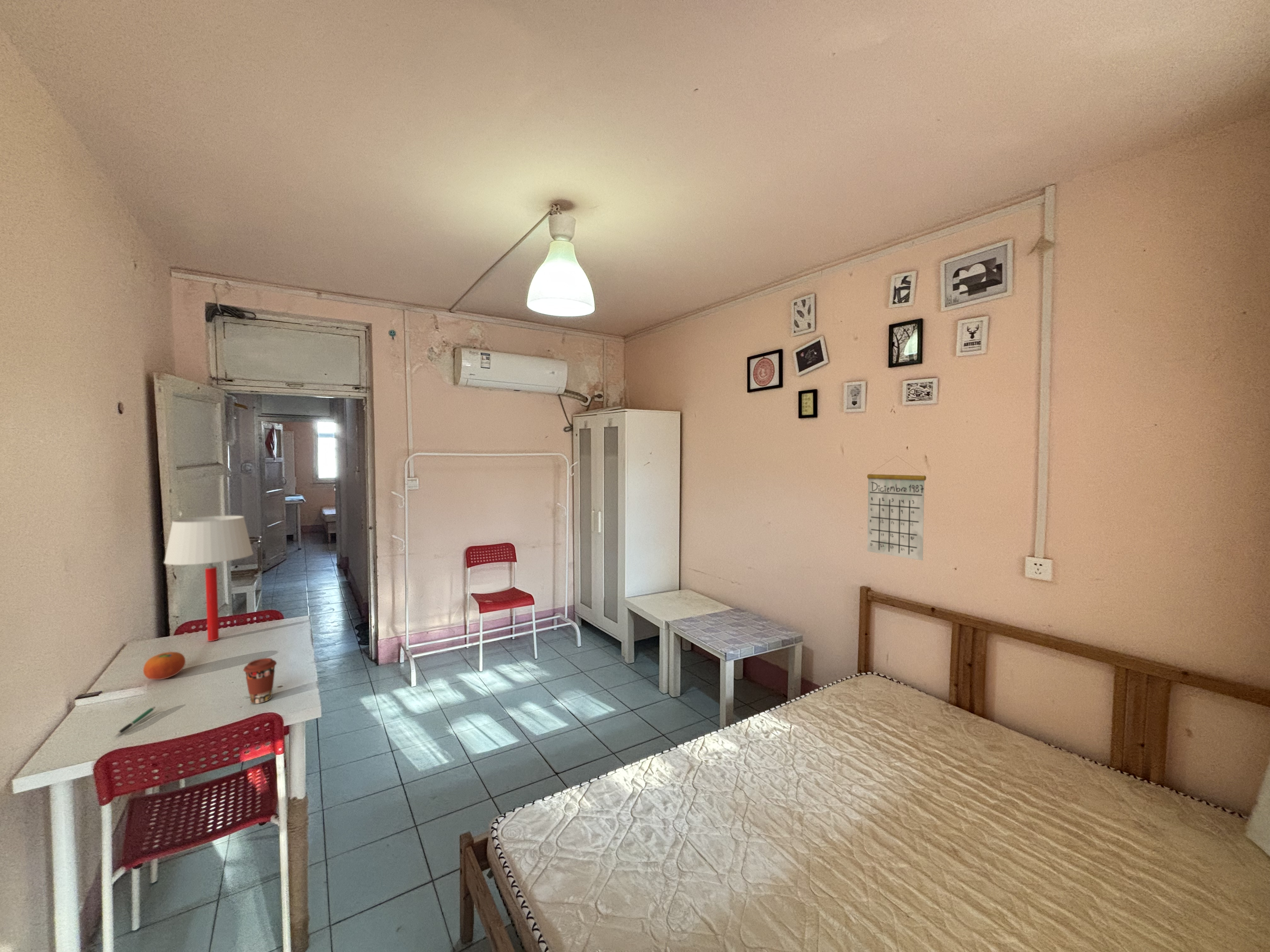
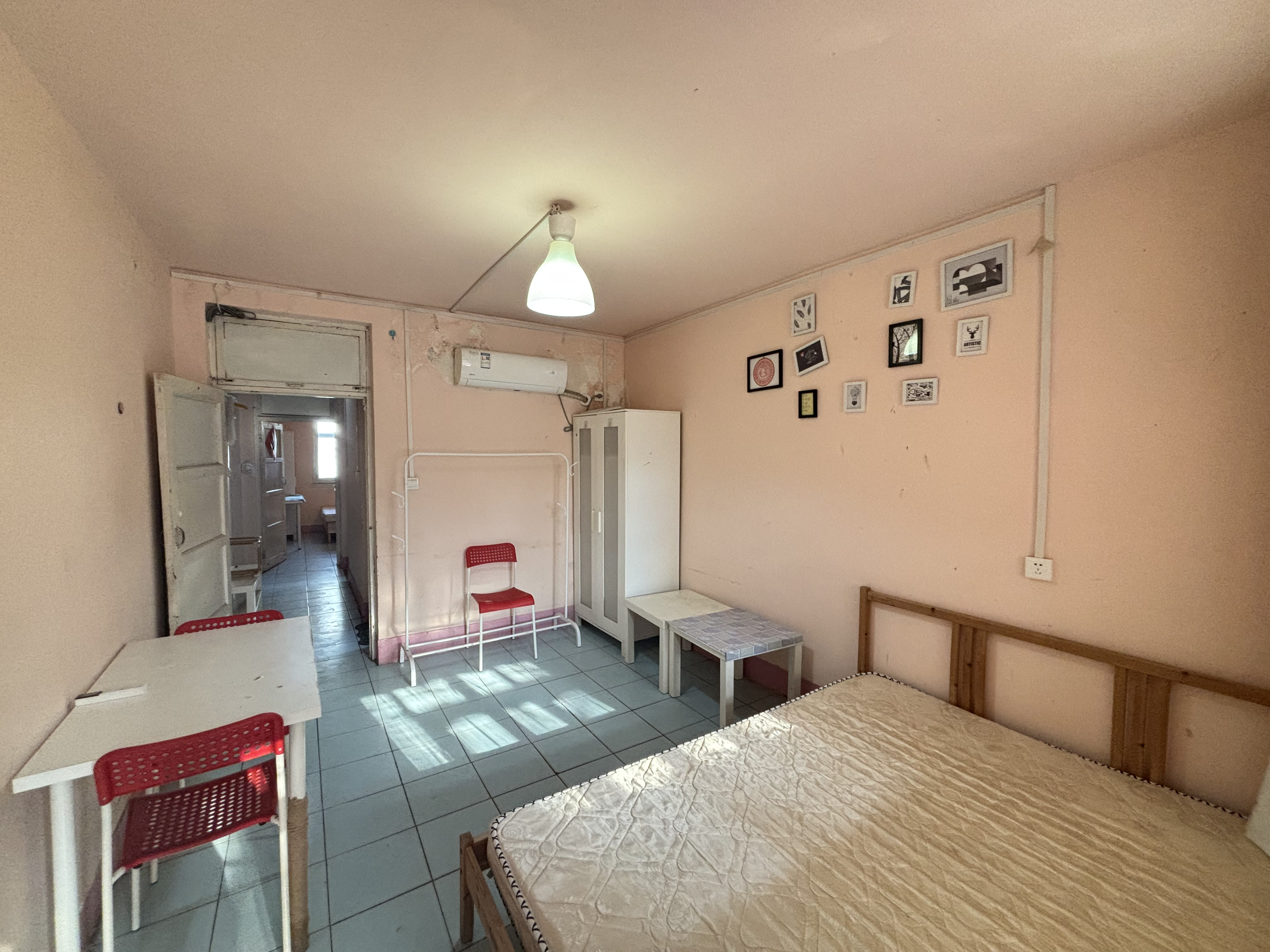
- table lamp [163,515,254,642]
- calendar [867,455,927,561]
- pen [114,706,156,737]
- coffee cup [243,658,277,704]
- fruit [143,651,186,680]
